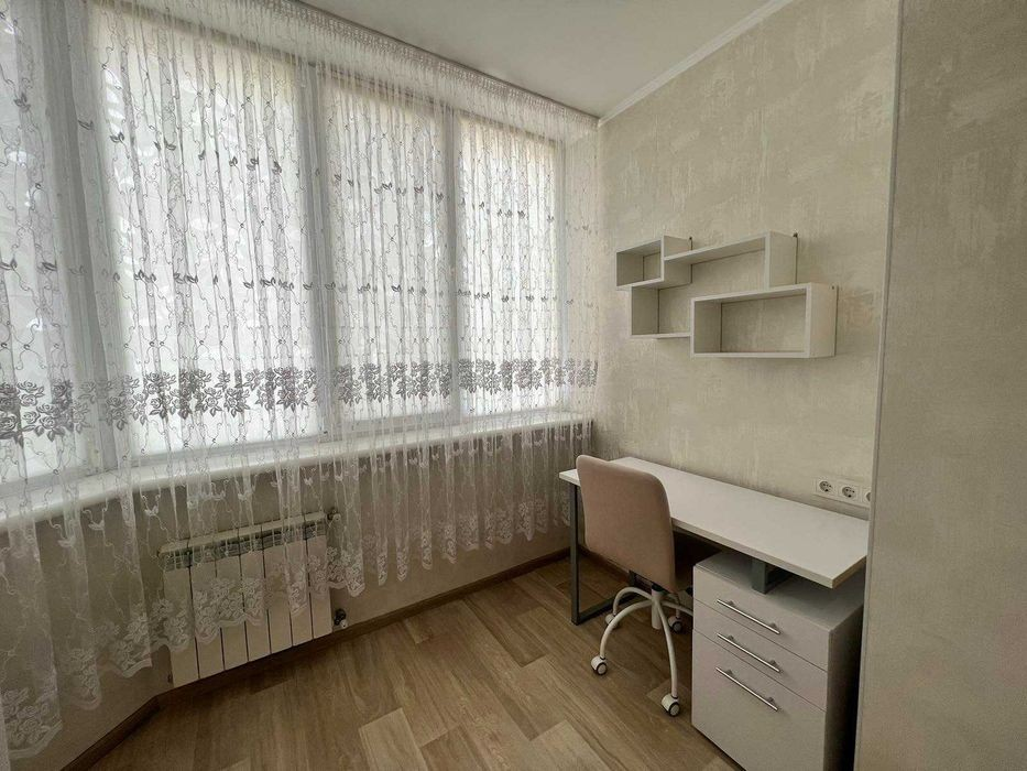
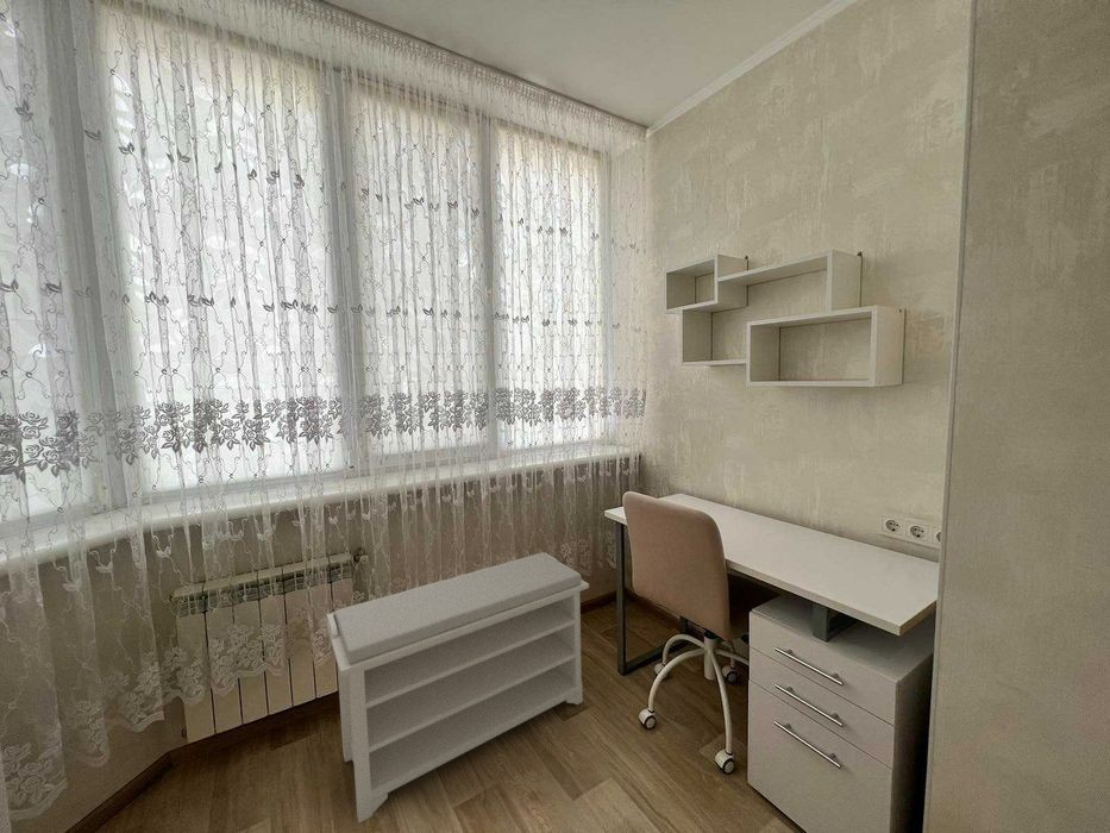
+ bench [325,551,590,823]
